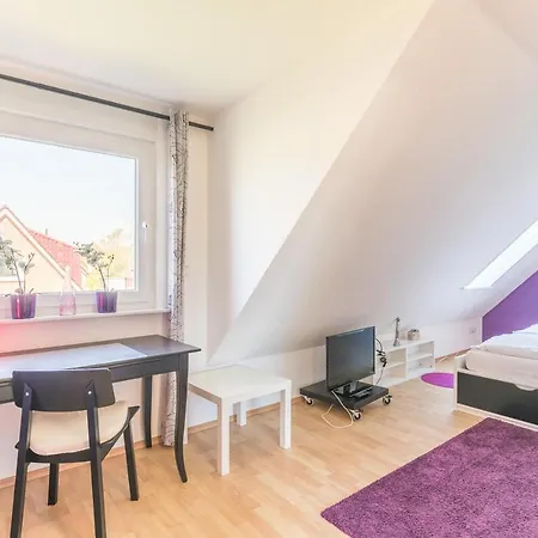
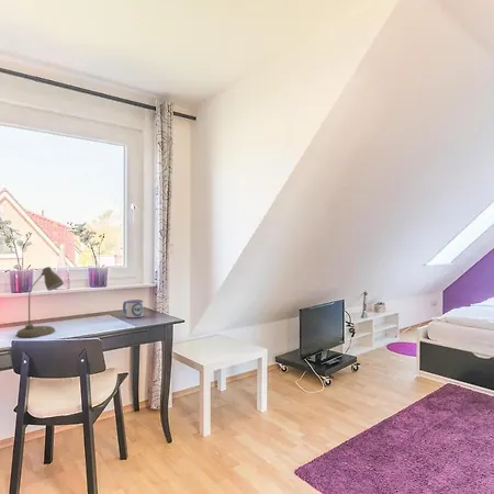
+ desk lamp [15,266,65,338]
+ mug [122,299,144,319]
